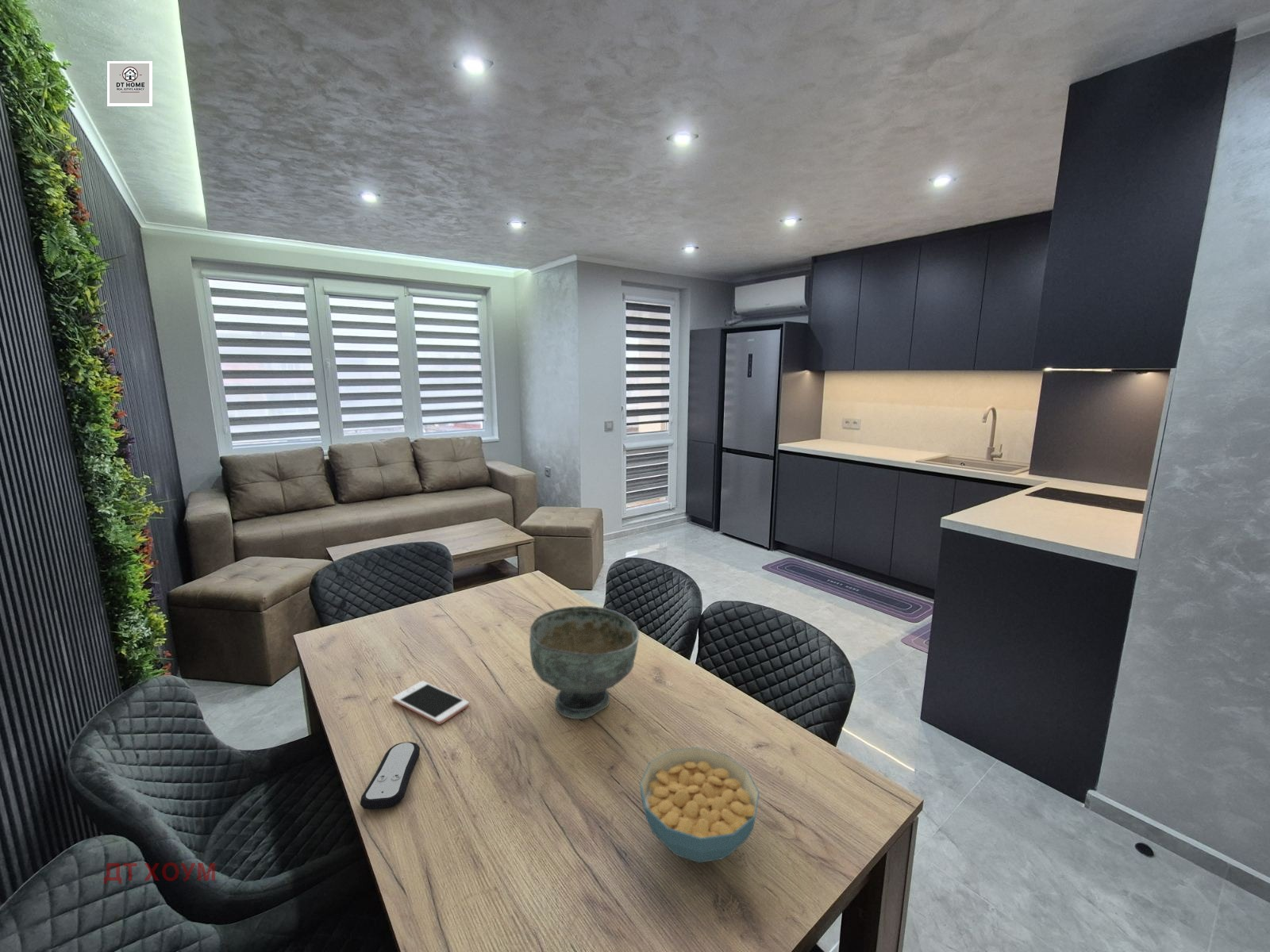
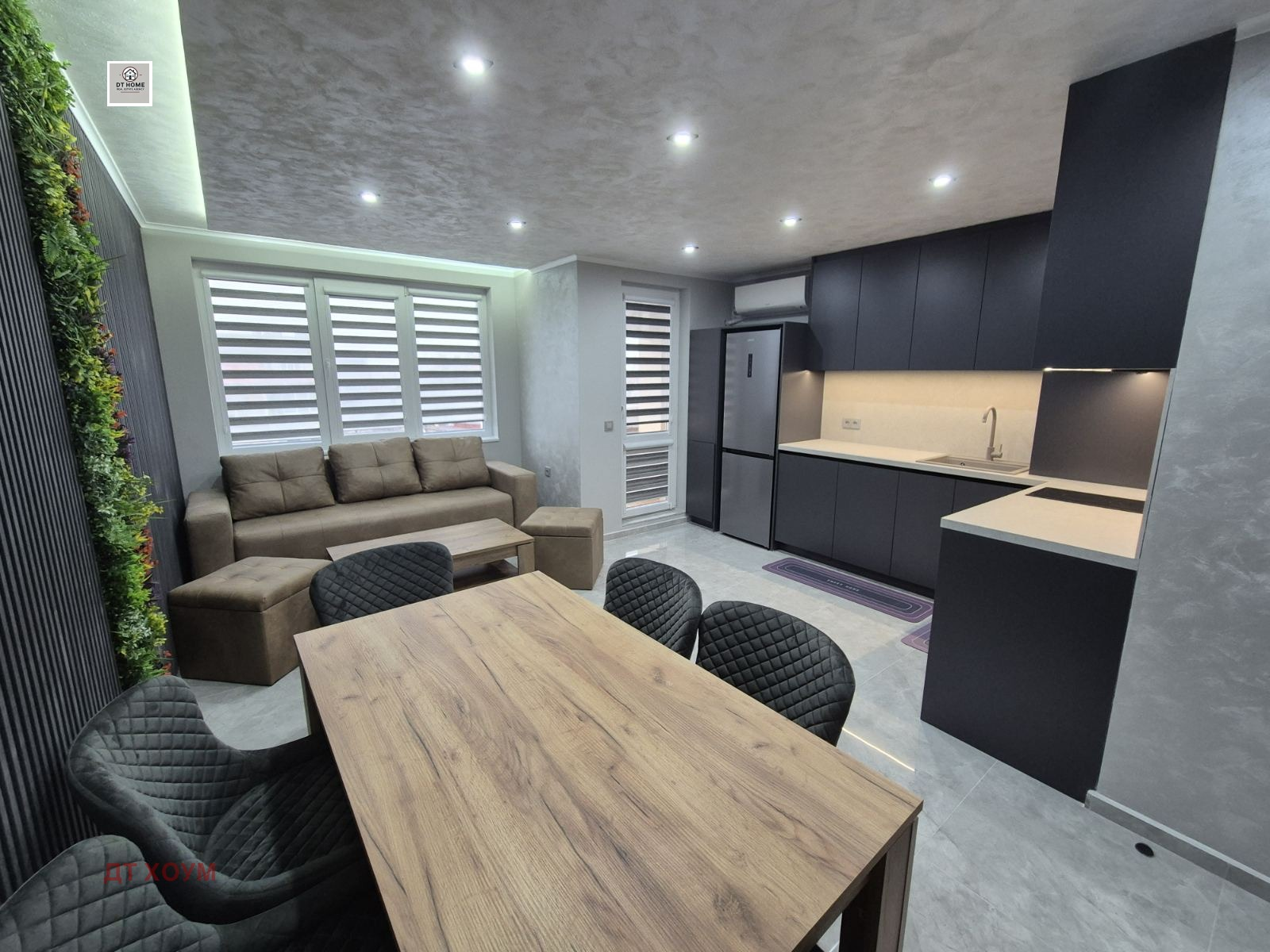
- decorative bowl [529,605,640,720]
- remote control [360,741,421,810]
- cereal bowl [639,747,760,864]
- cell phone [391,680,470,725]
